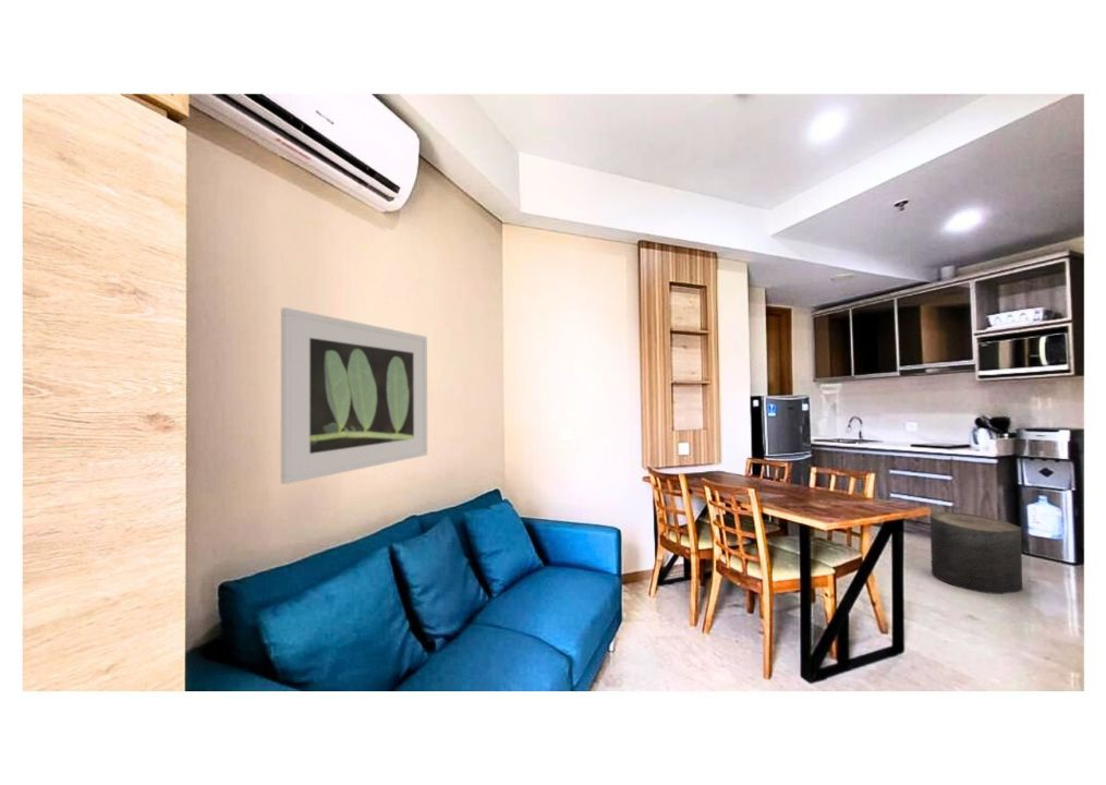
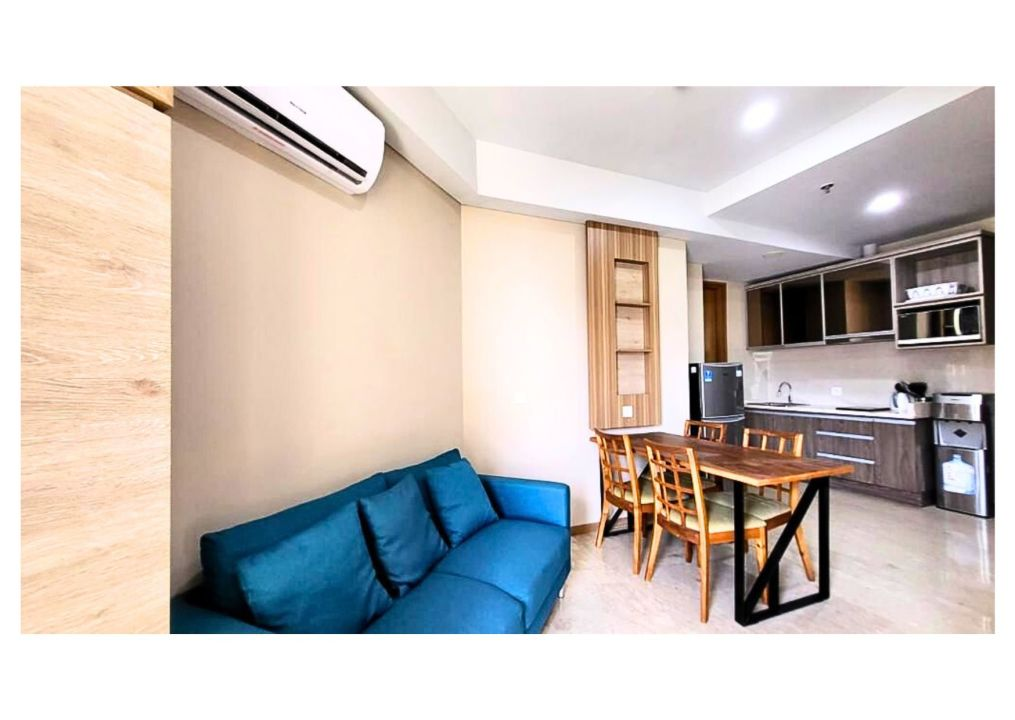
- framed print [280,306,428,485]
- stool [929,510,1023,595]
